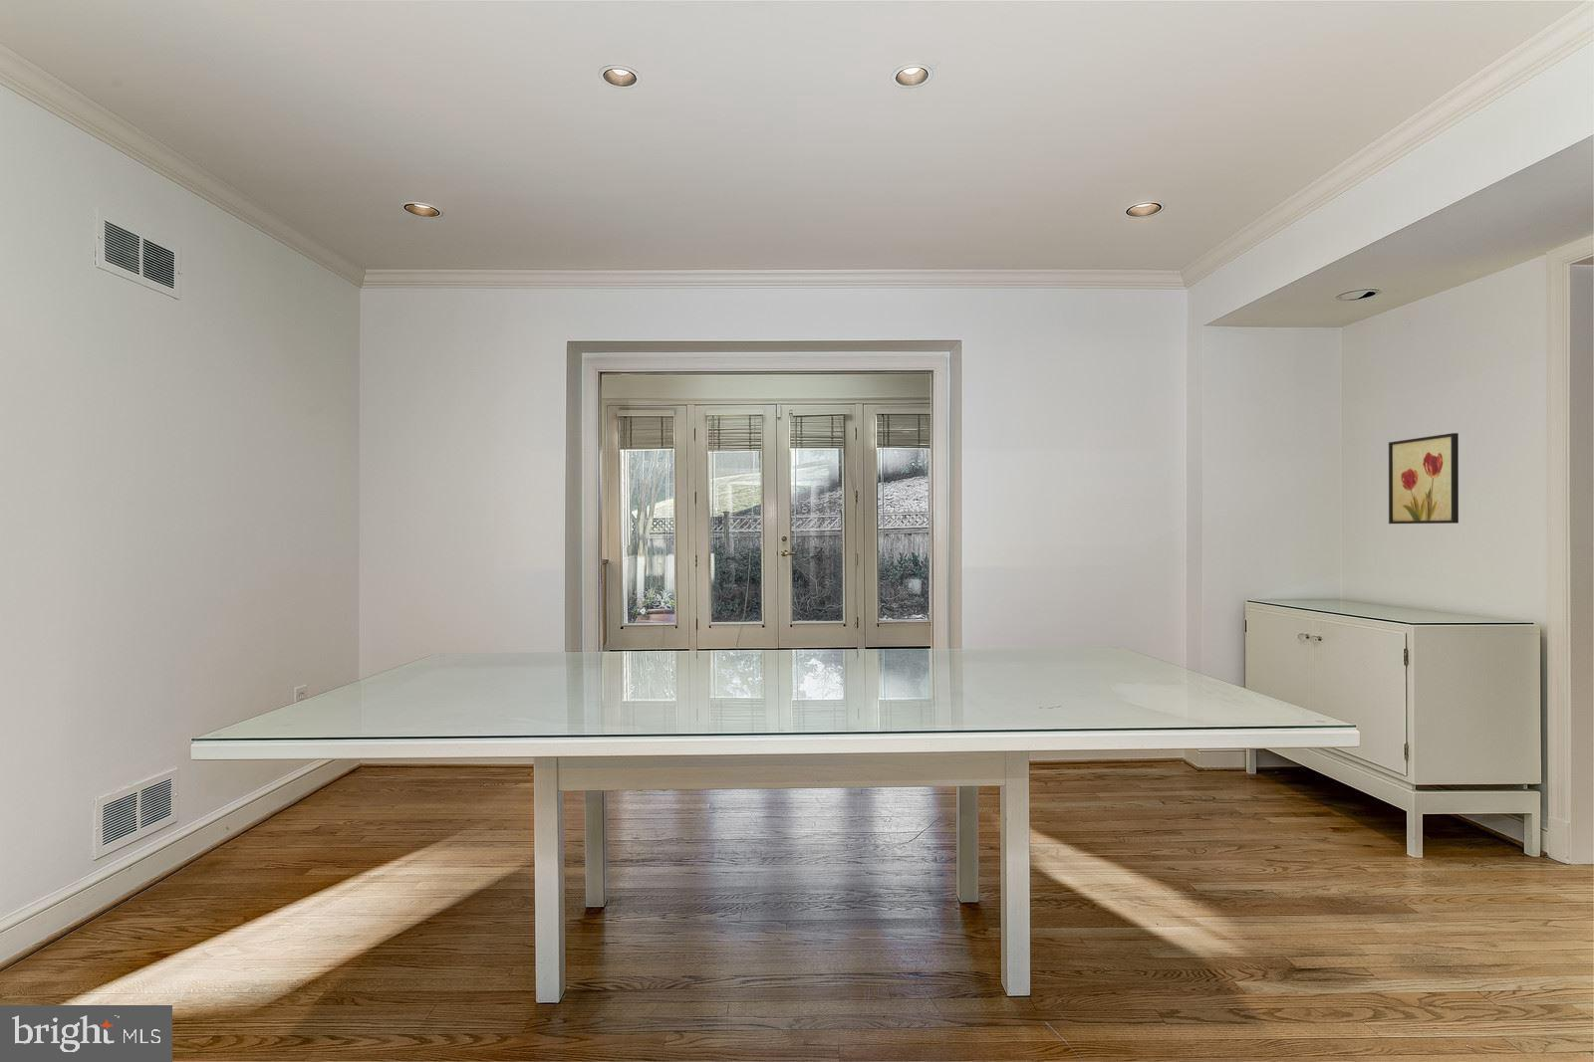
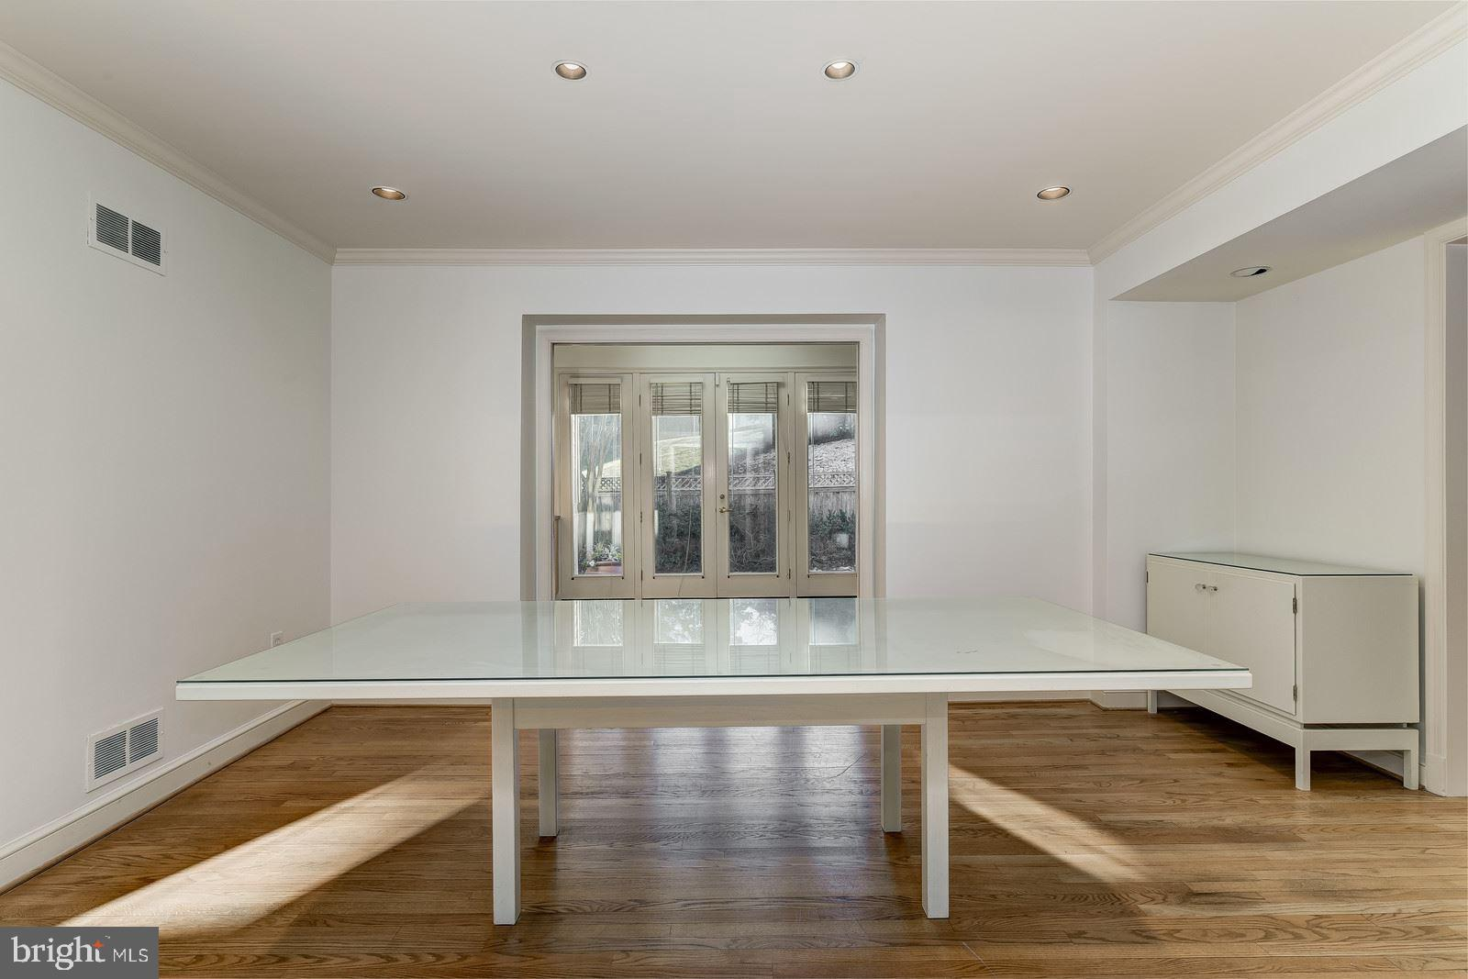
- wall art [1388,431,1460,525]
